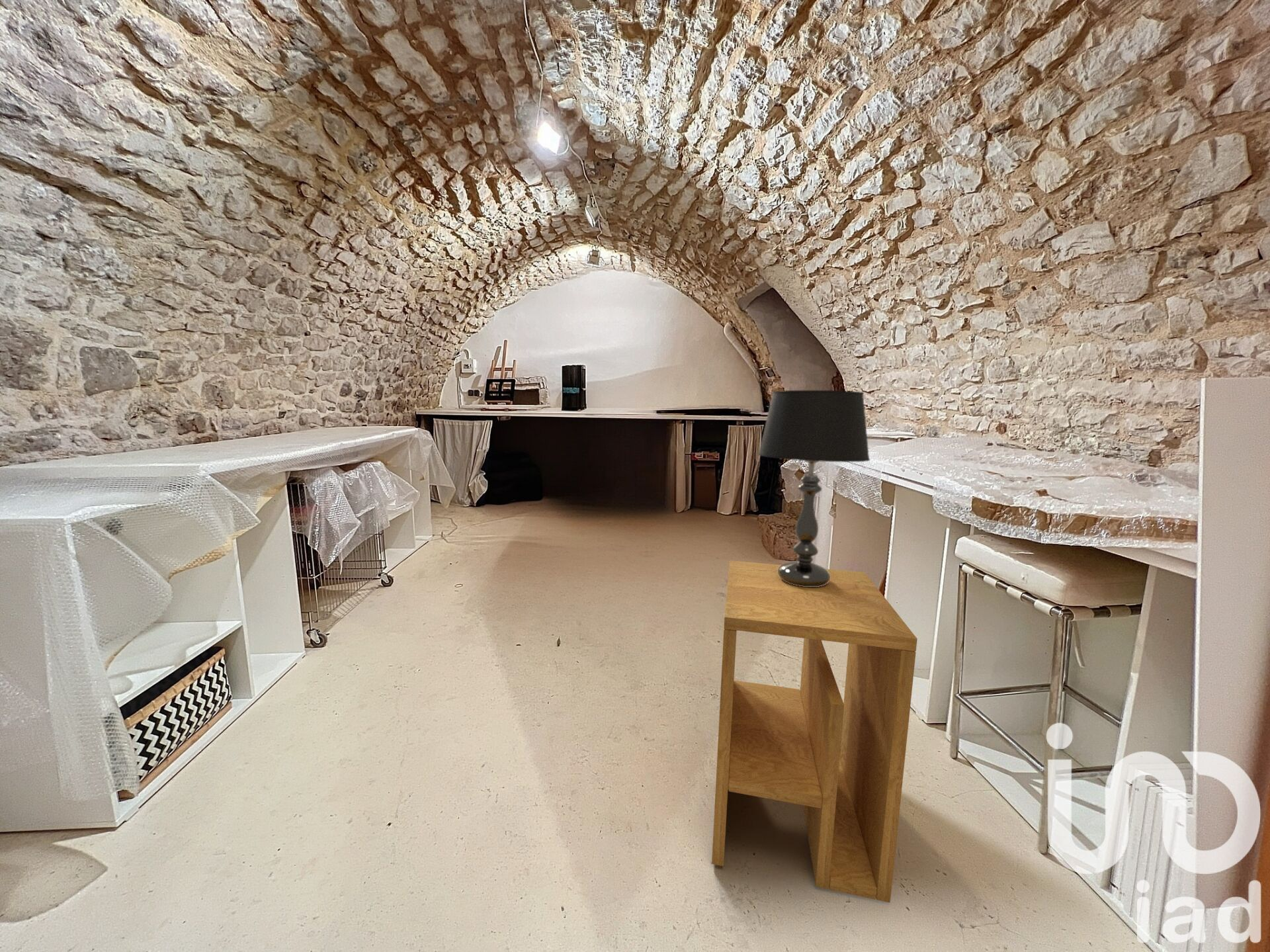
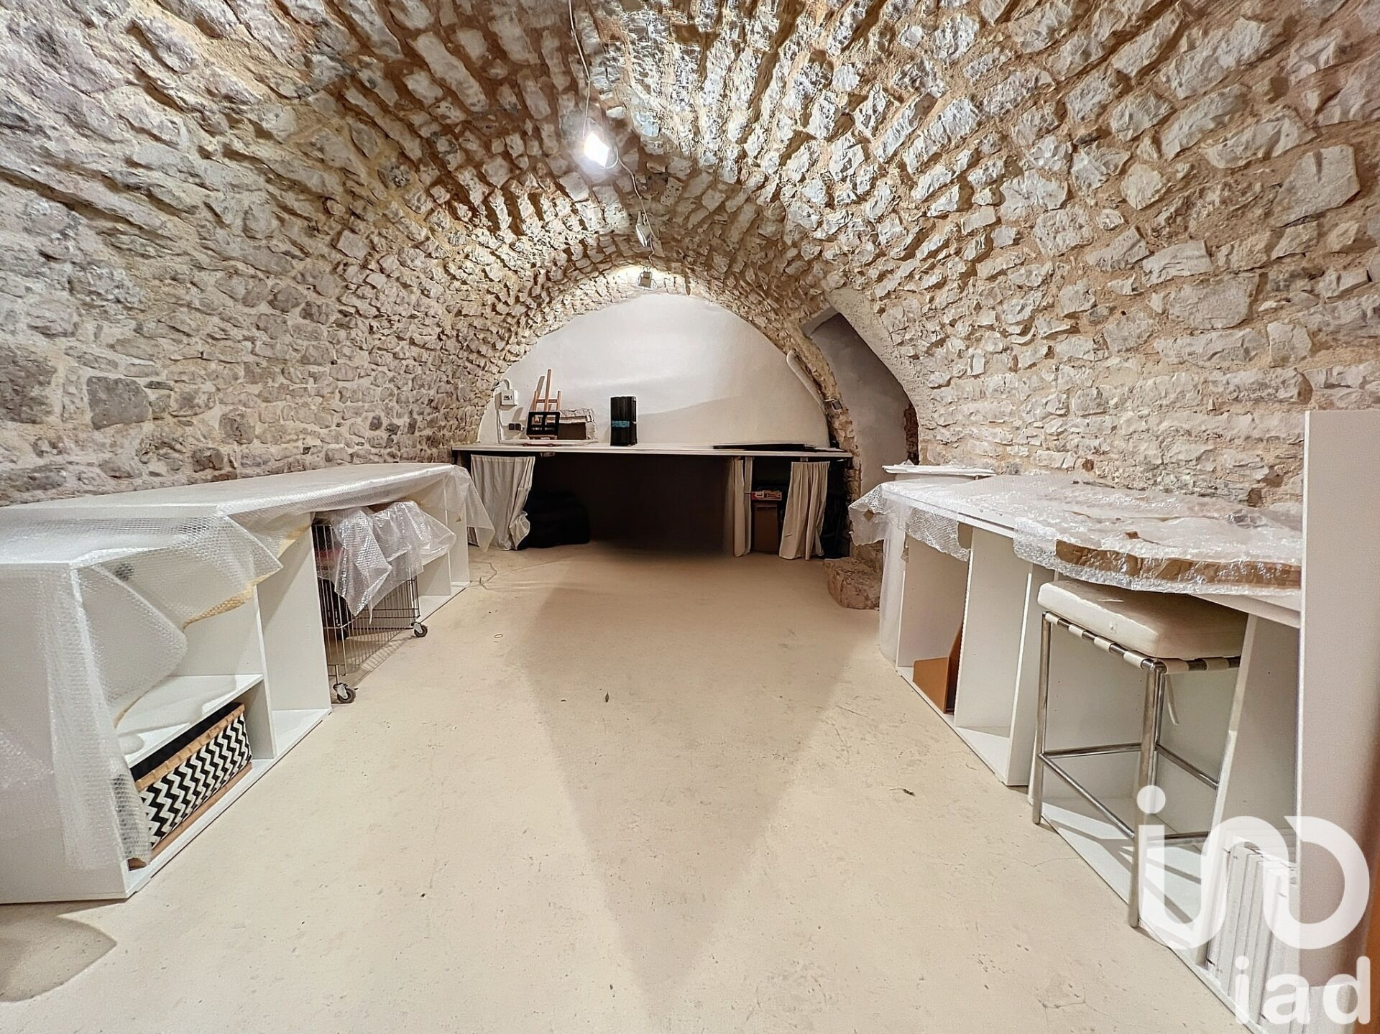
- side table [711,560,918,903]
- table lamp [757,390,870,587]
